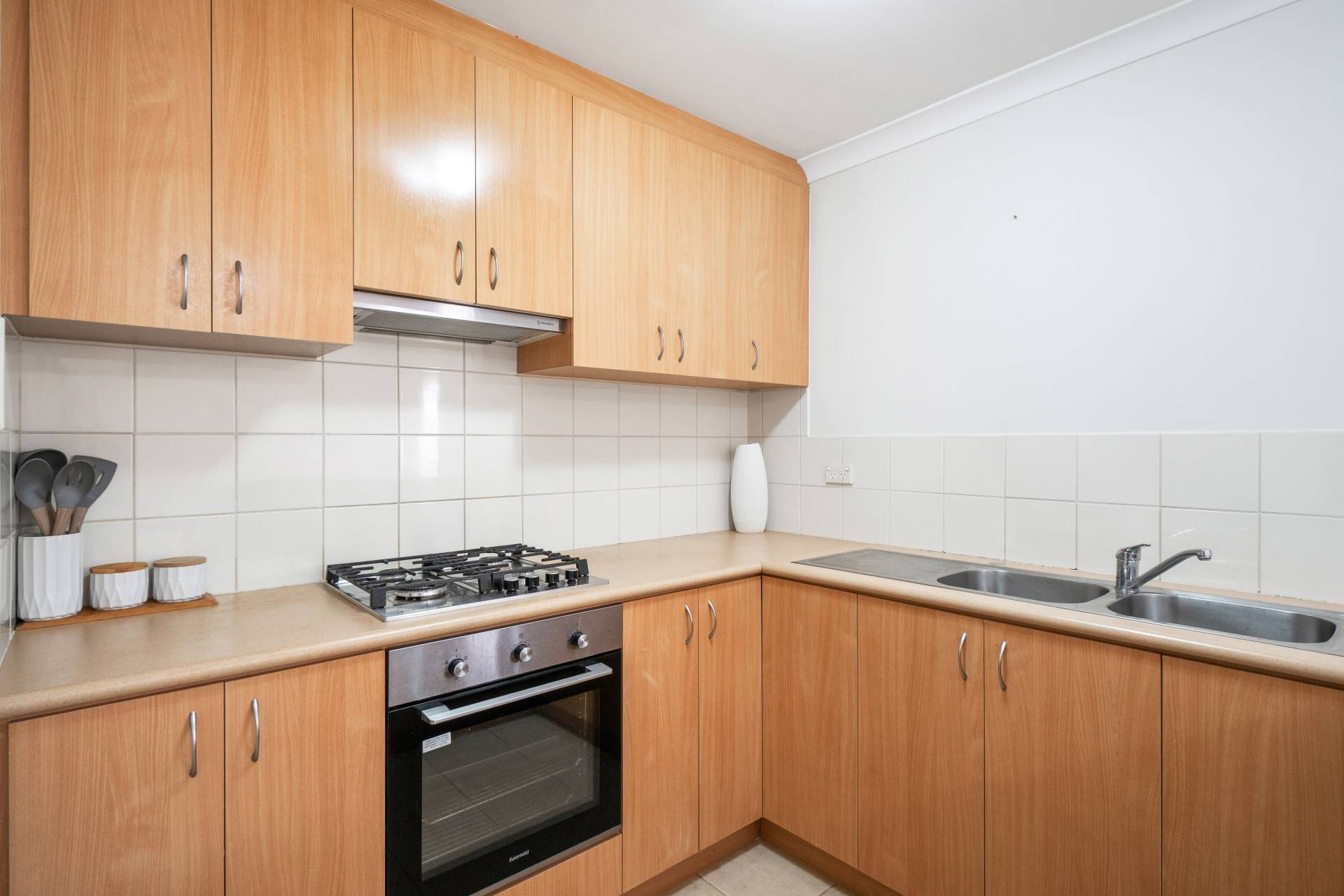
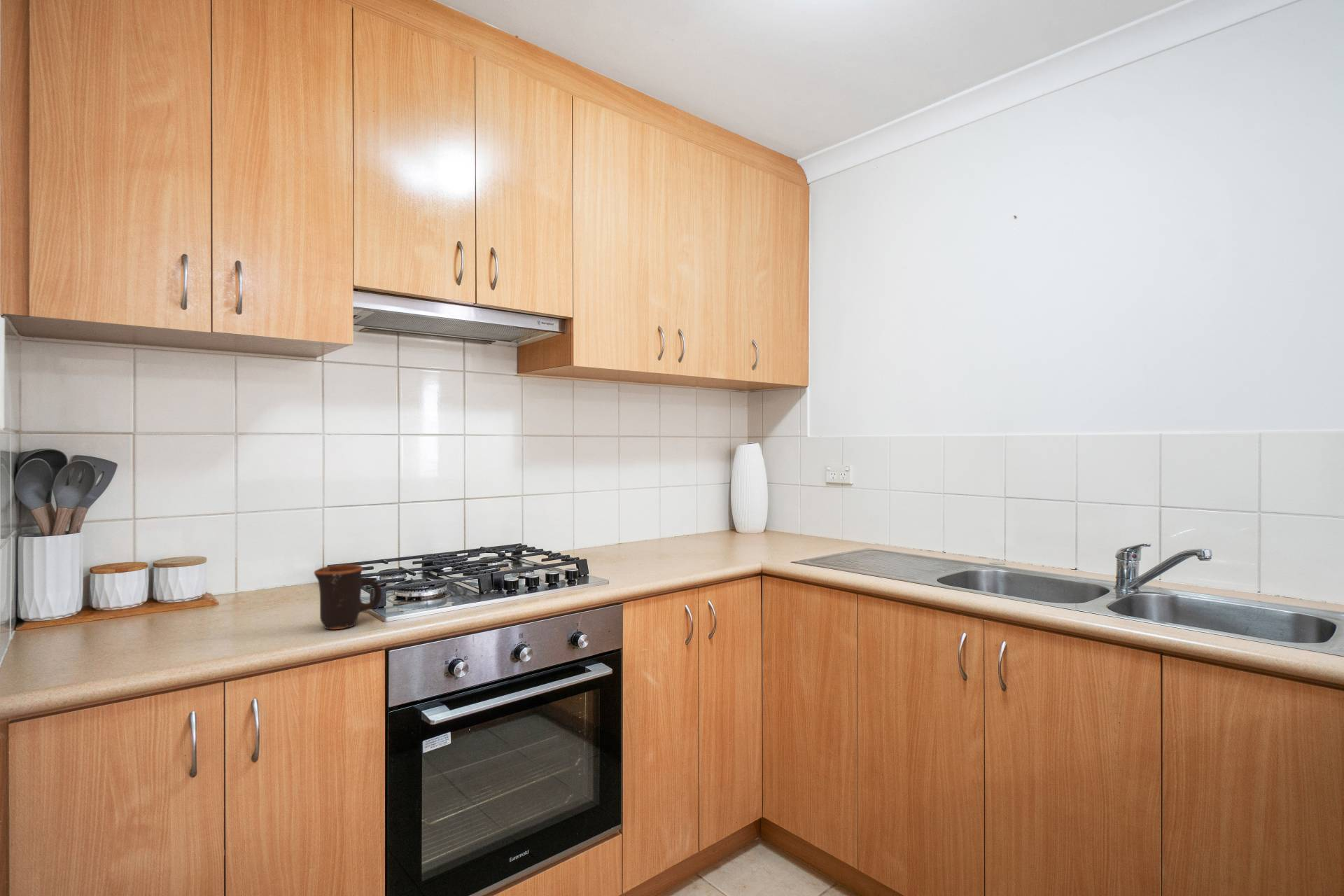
+ mug [314,564,382,630]
